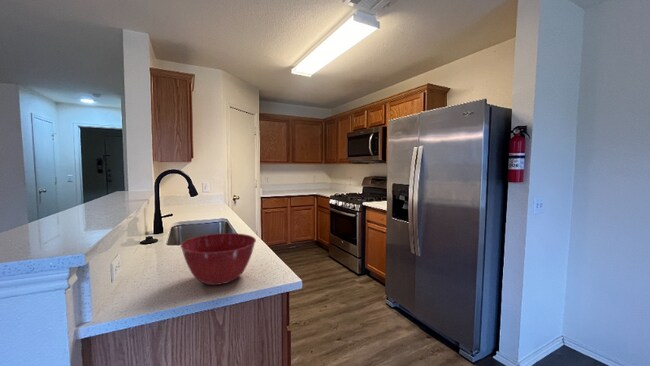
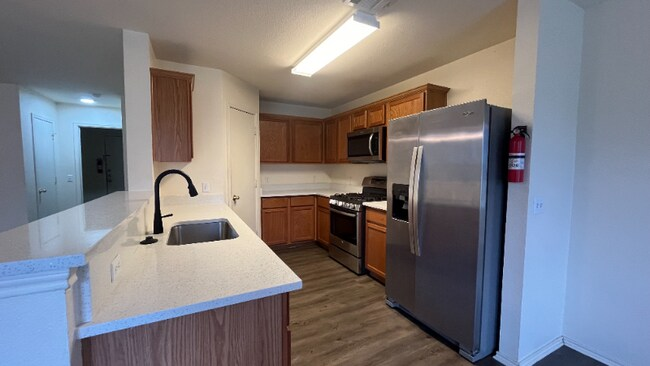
- mixing bowl [180,232,257,286]
